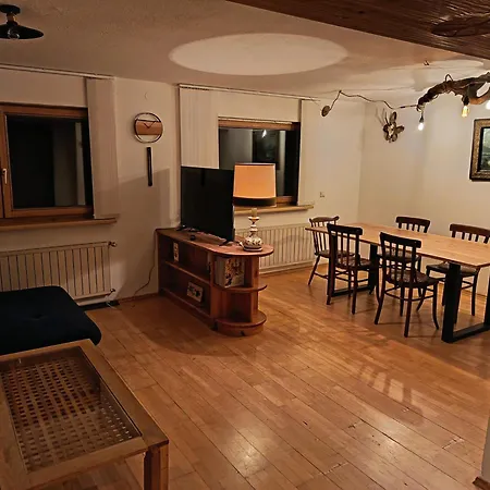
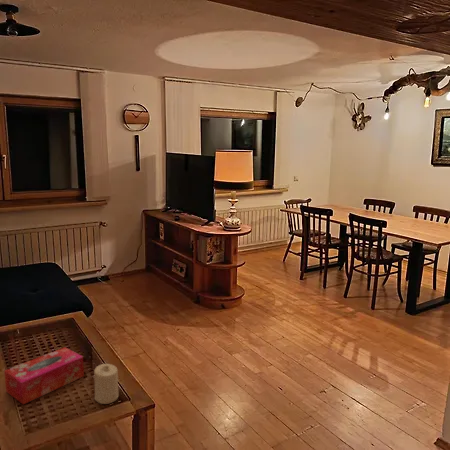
+ tissue box [3,346,85,405]
+ candle [93,363,119,405]
